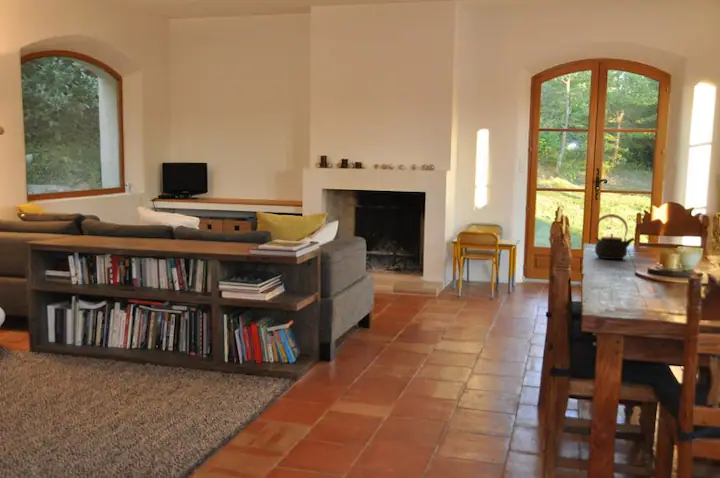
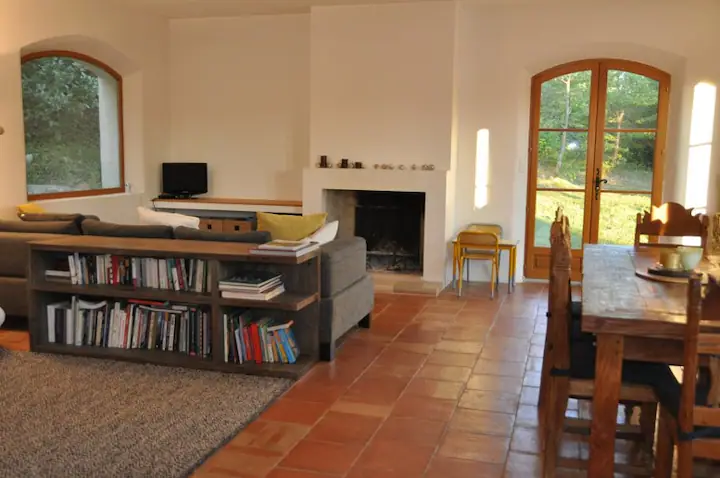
- teapot [594,213,636,261]
